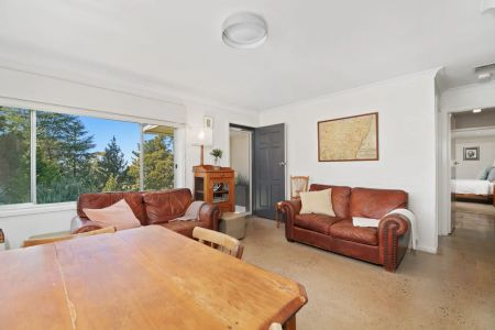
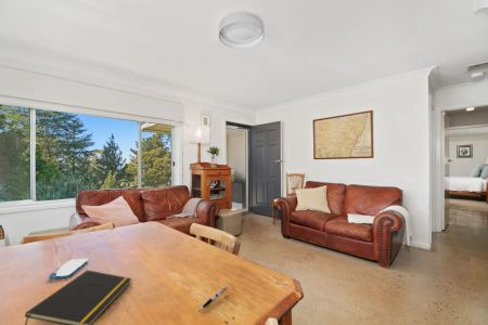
+ pen [197,285,229,312]
+ notepad [24,269,132,325]
+ smartphone [48,258,89,280]
